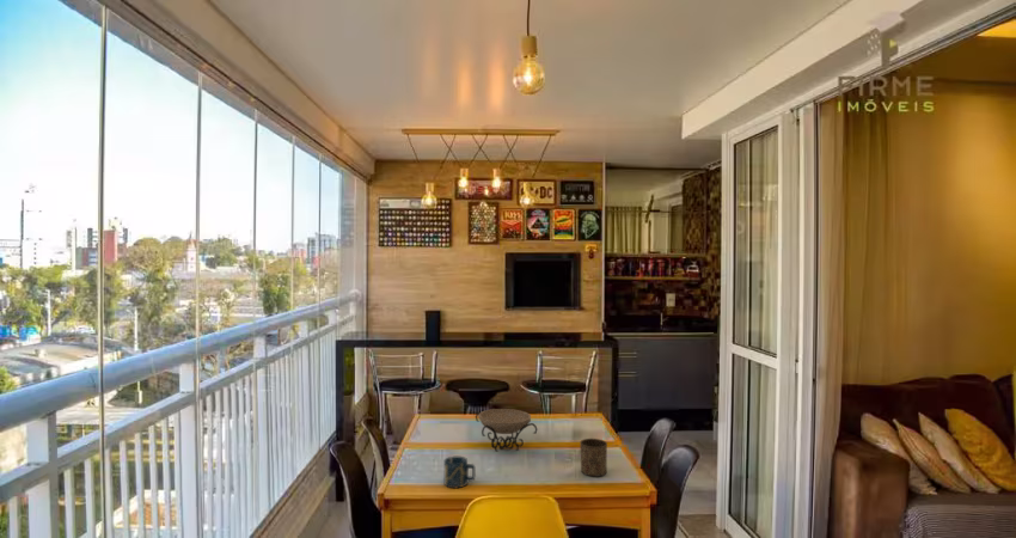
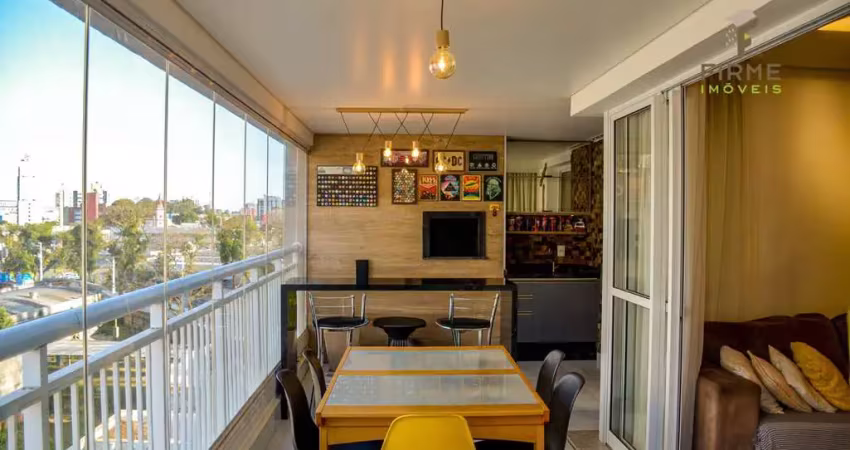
- cup [443,456,476,489]
- cup [579,438,608,478]
- decorative bowl [475,408,538,453]
